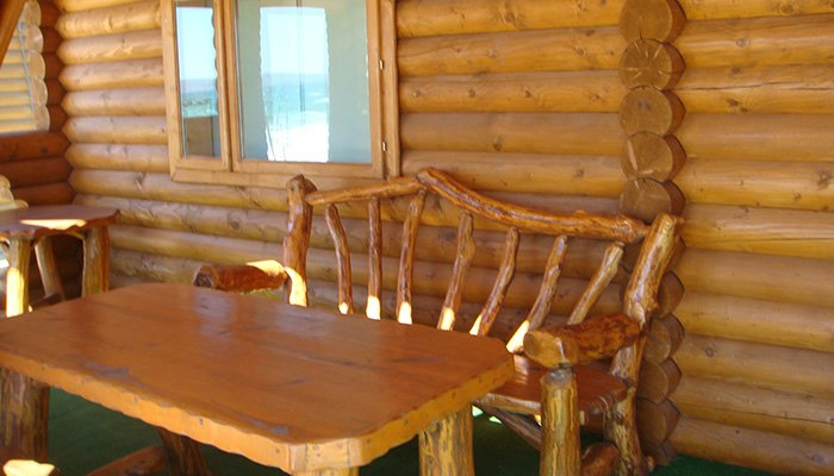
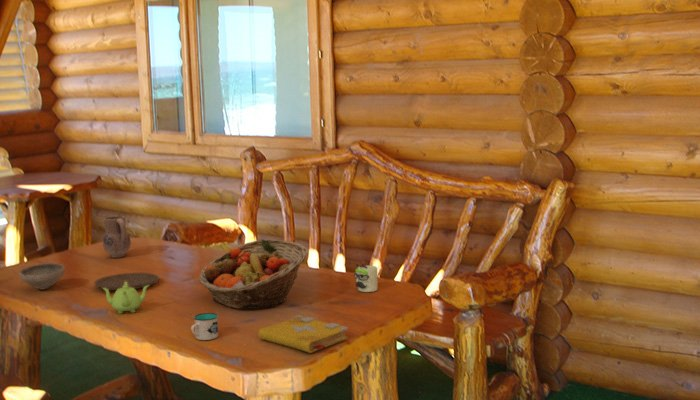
+ plate [93,271,161,291]
+ mug [353,263,379,293]
+ pitcher [102,215,132,259]
+ mug [190,312,220,341]
+ fruit basket [198,238,308,310]
+ spell book [258,314,349,354]
+ bowl [18,262,66,291]
+ teapot [102,282,151,315]
